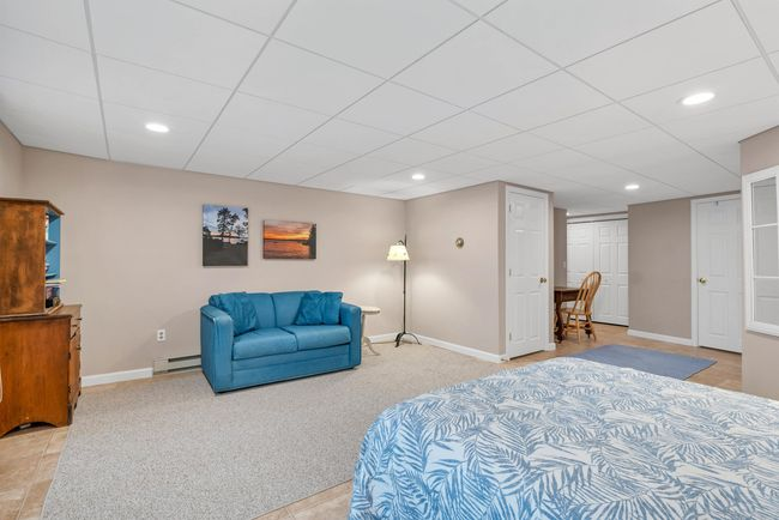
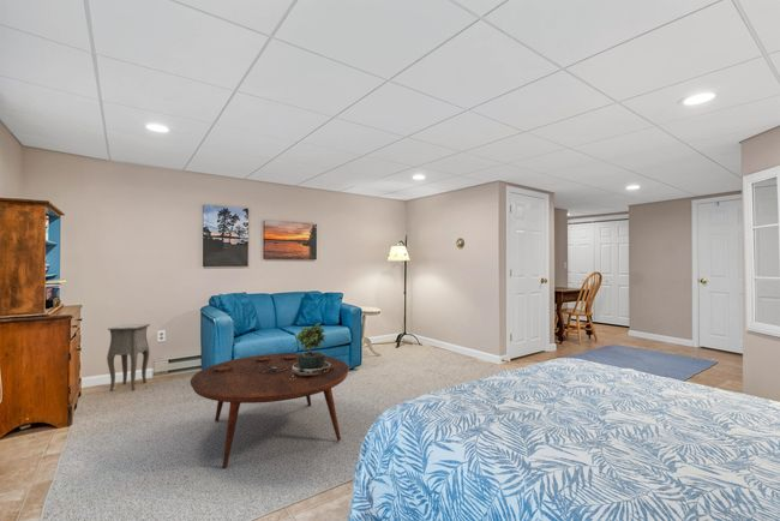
+ side table [106,323,151,393]
+ potted plant [292,322,331,377]
+ coffee table [190,352,350,469]
